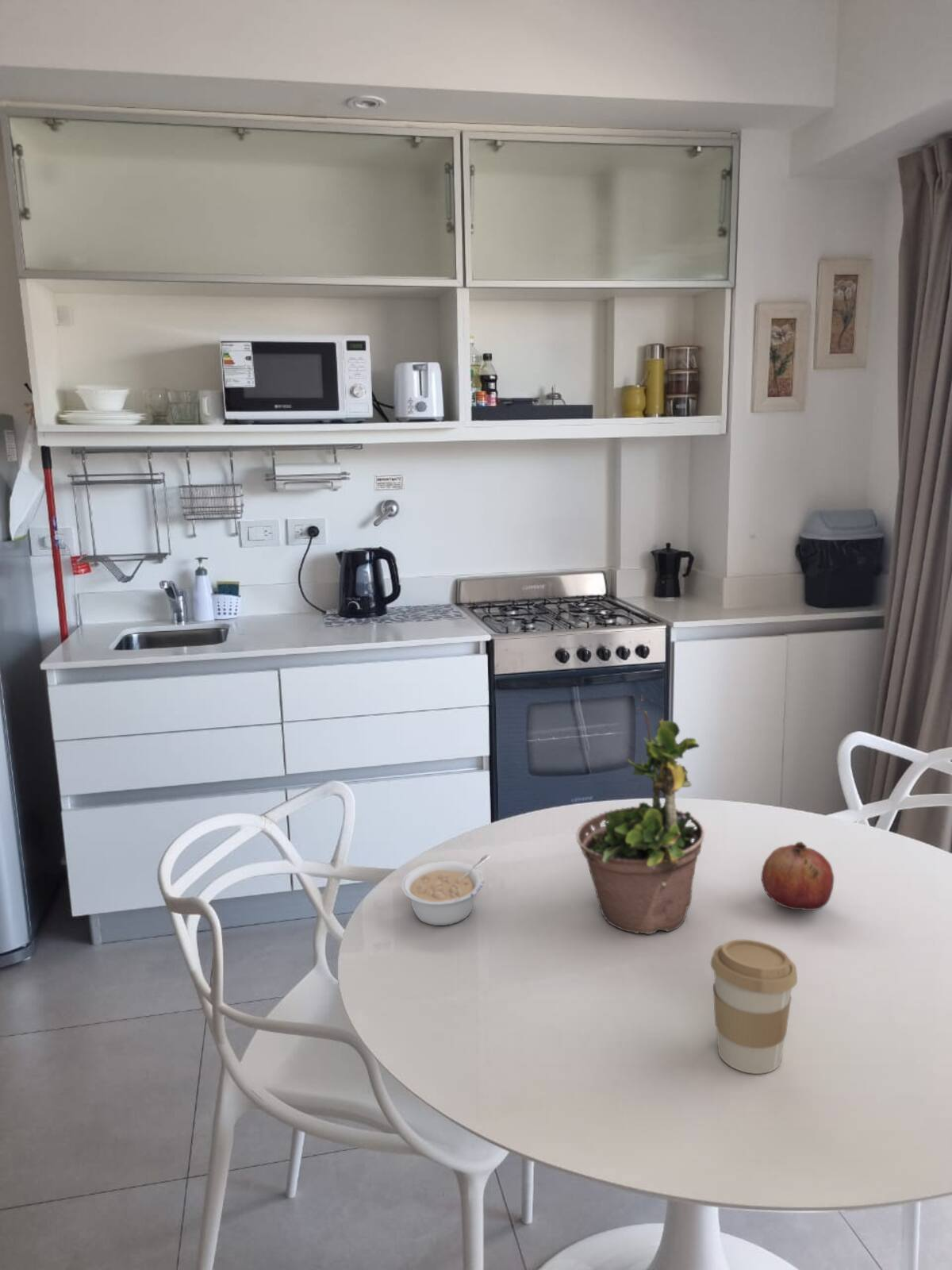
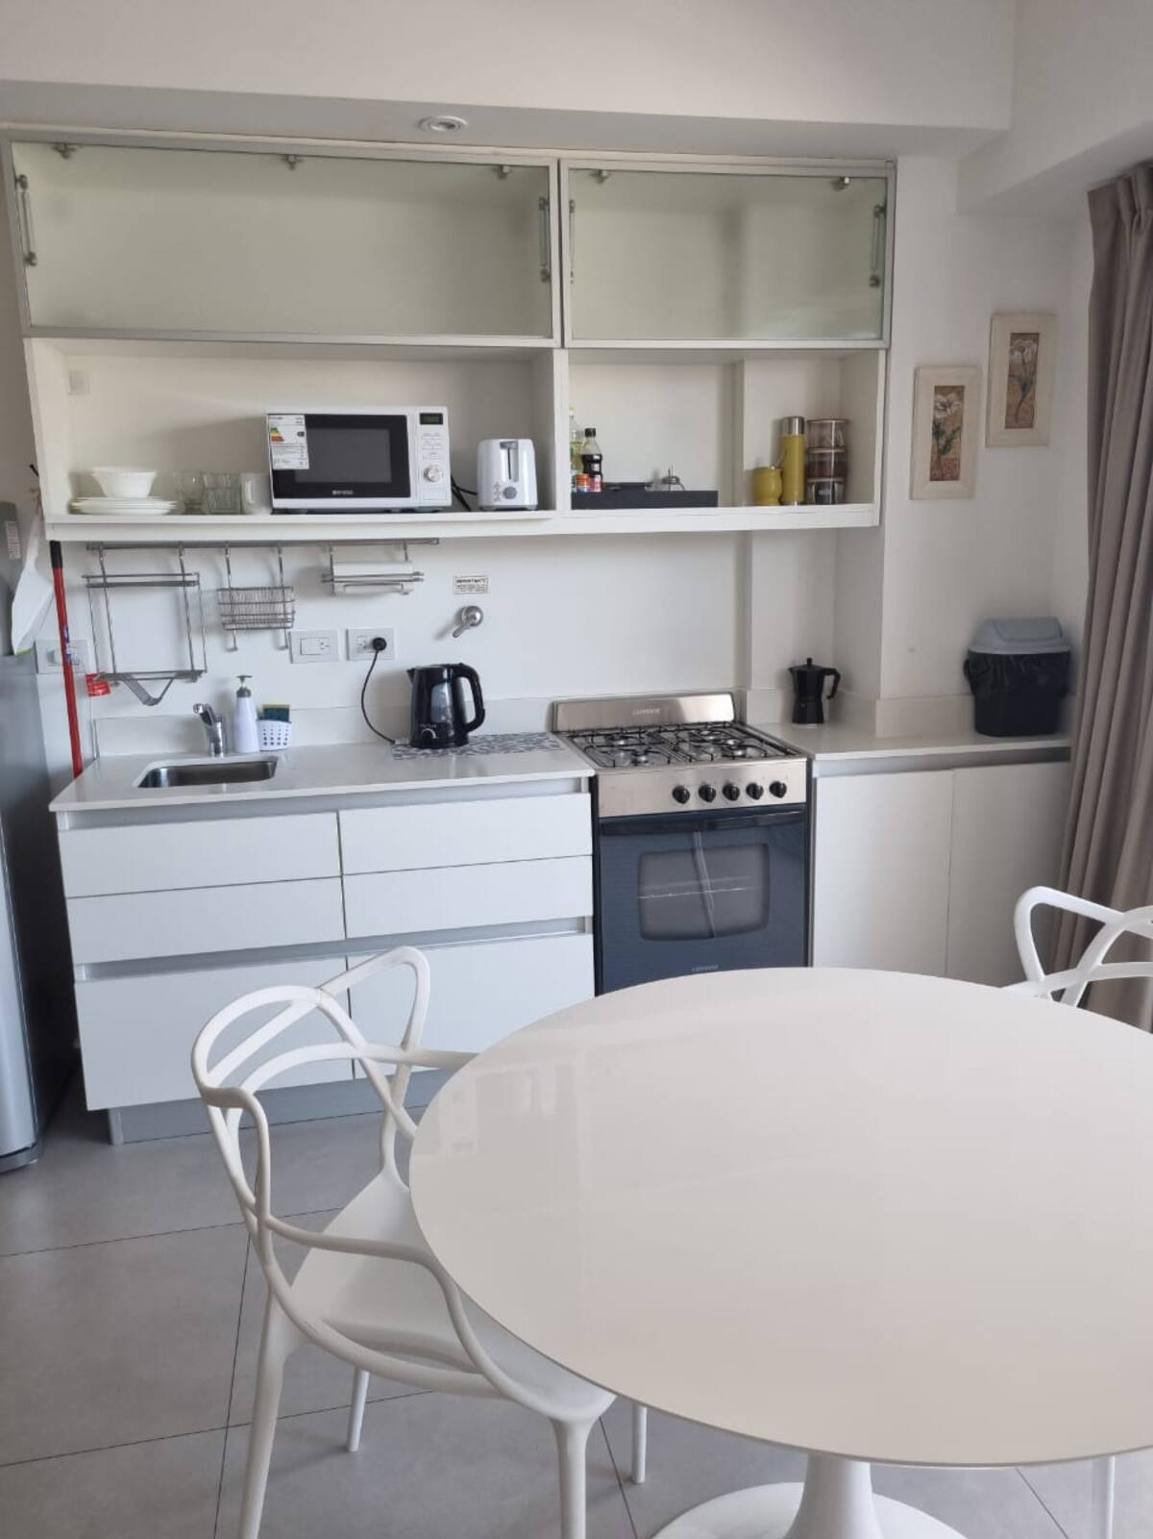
- coffee cup [710,939,798,1075]
- fruit [760,841,835,911]
- legume [401,854,491,926]
- potted plant [575,695,705,935]
